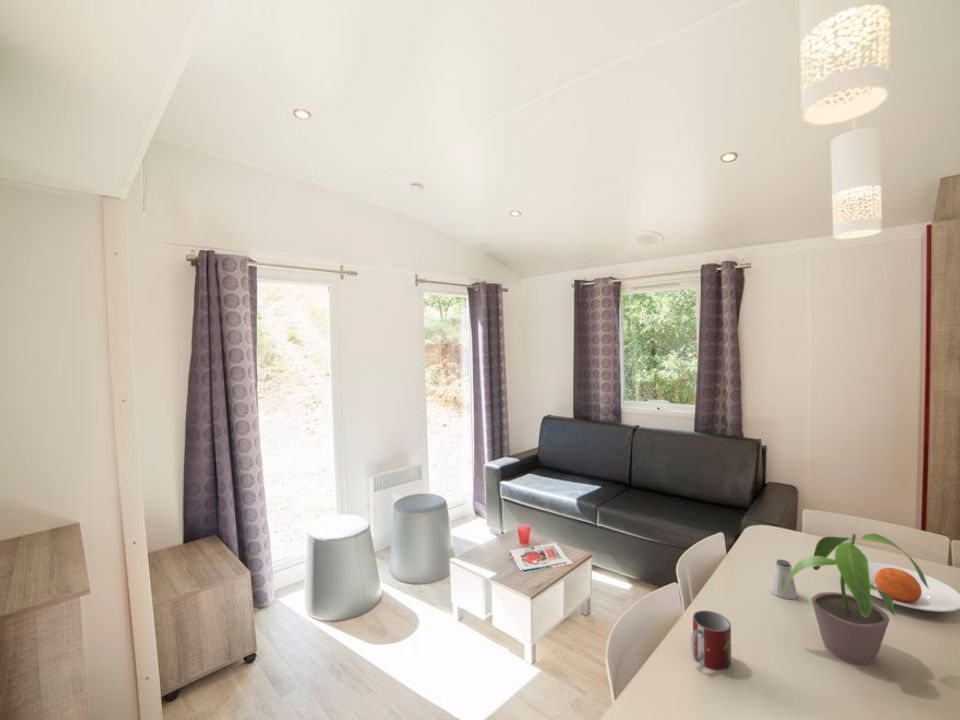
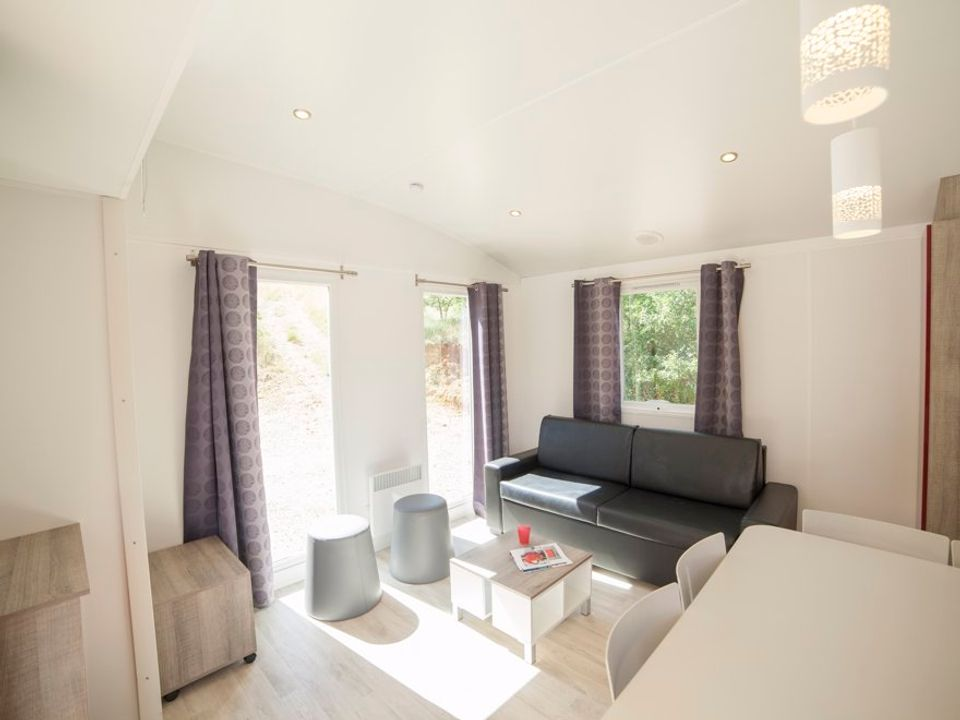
- saltshaker [769,558,798,600]
- mug [690,610,732,671]
- potted plant [779,532,929,665]
- plate [868,562,960,613]
